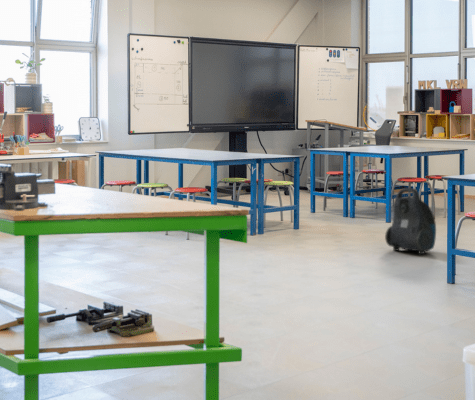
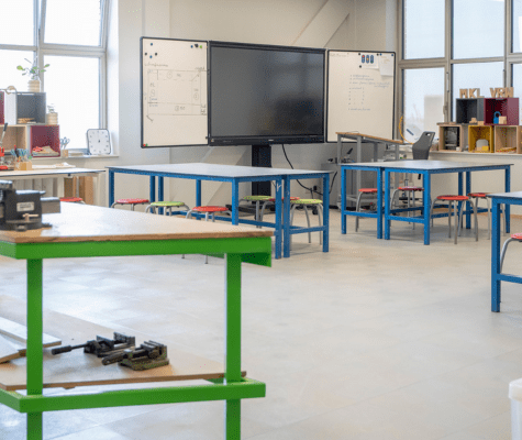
- vacuum cleaner [384,187,437,255]
